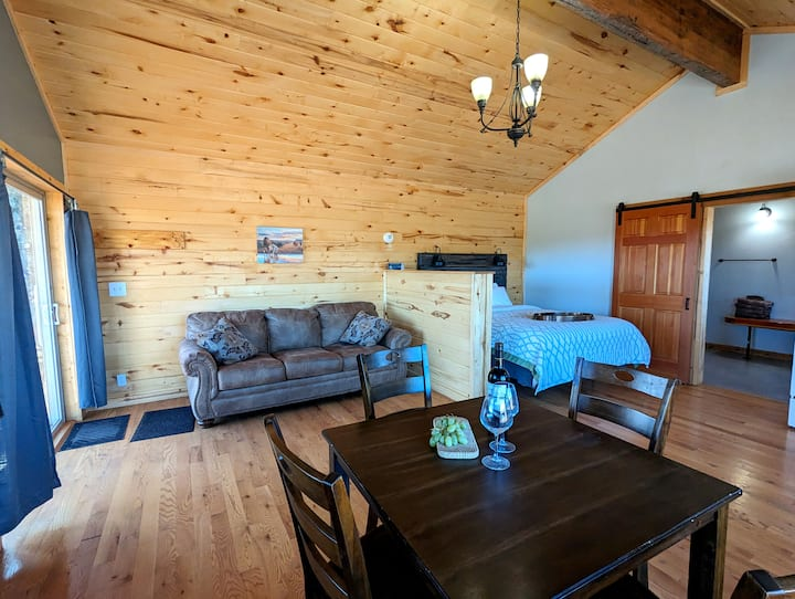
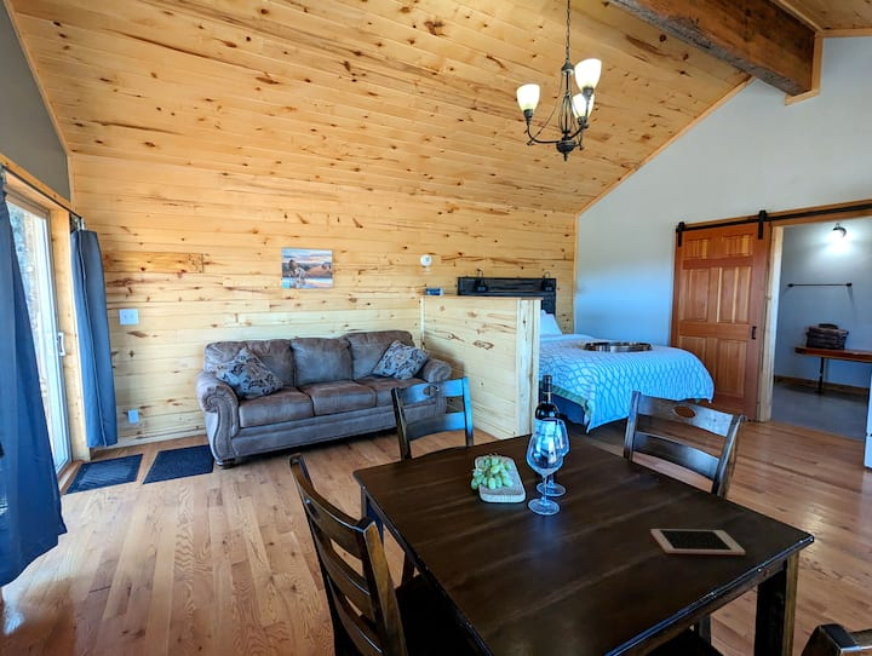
+ cell phone [650,528,746,556]
